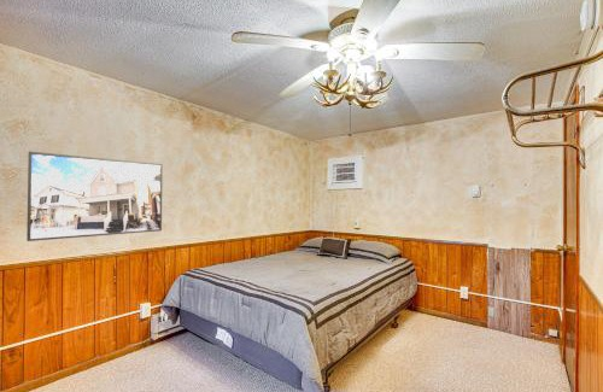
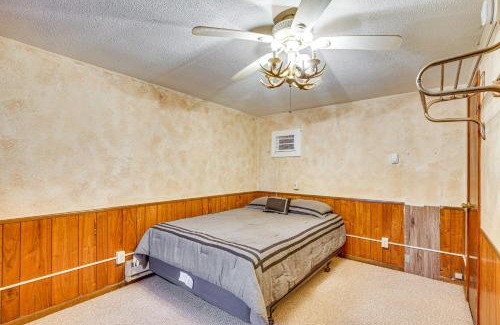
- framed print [25,151,164,242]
